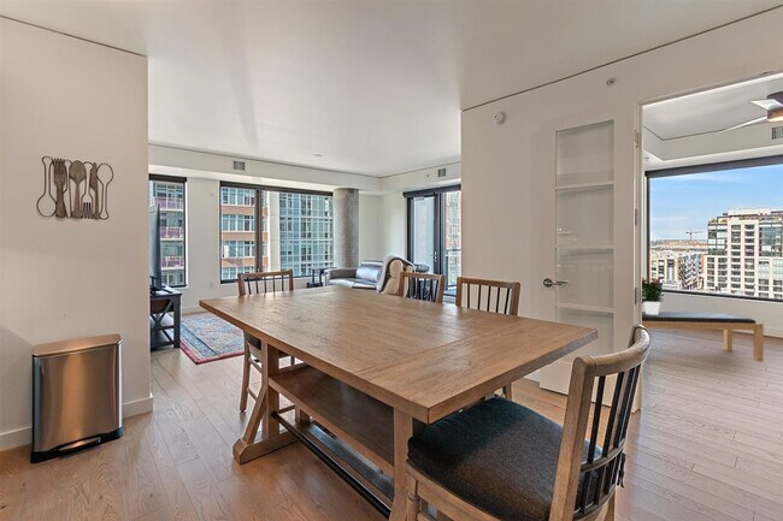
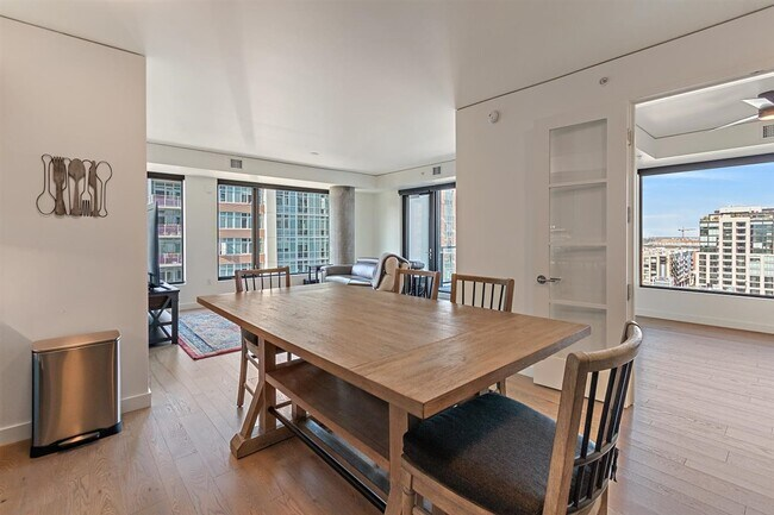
- bench [641,310,765,363]
- potted flower [641,277,665,314]
